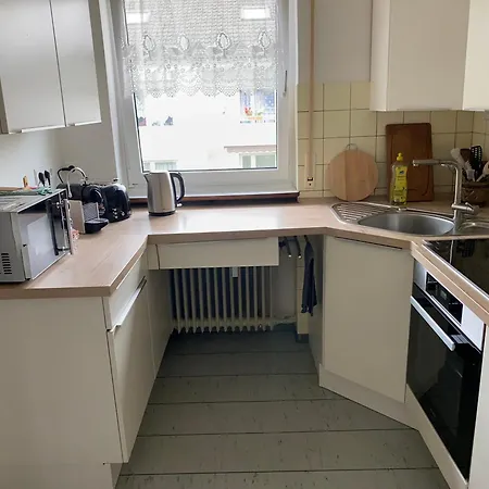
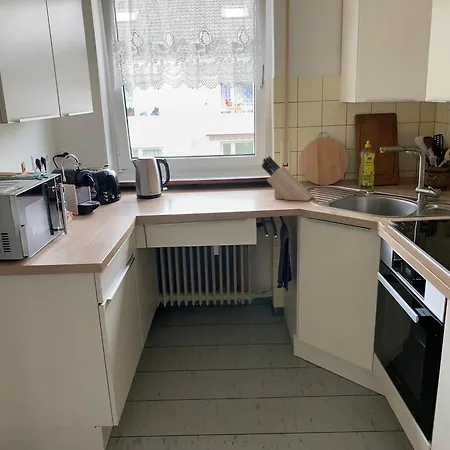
+ knife block [261,155,314,202]
